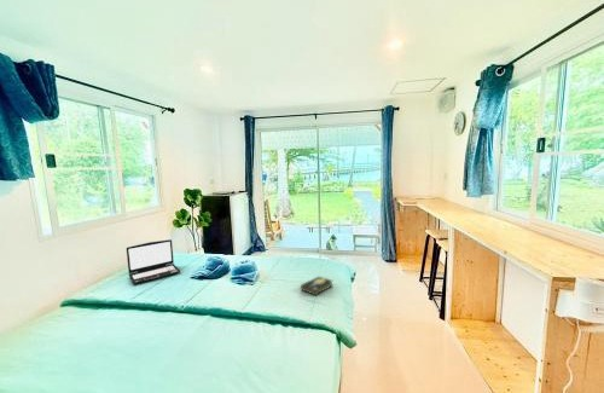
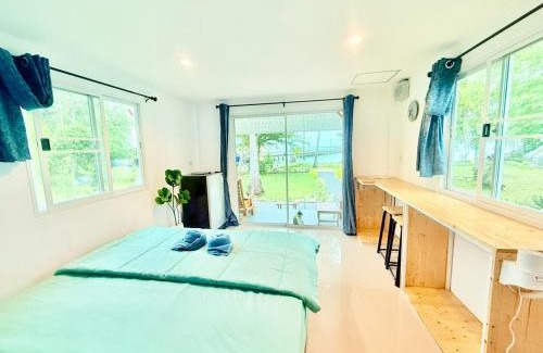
- laptop [126,238,181,285]
- hardback book [300,276,335,297]
